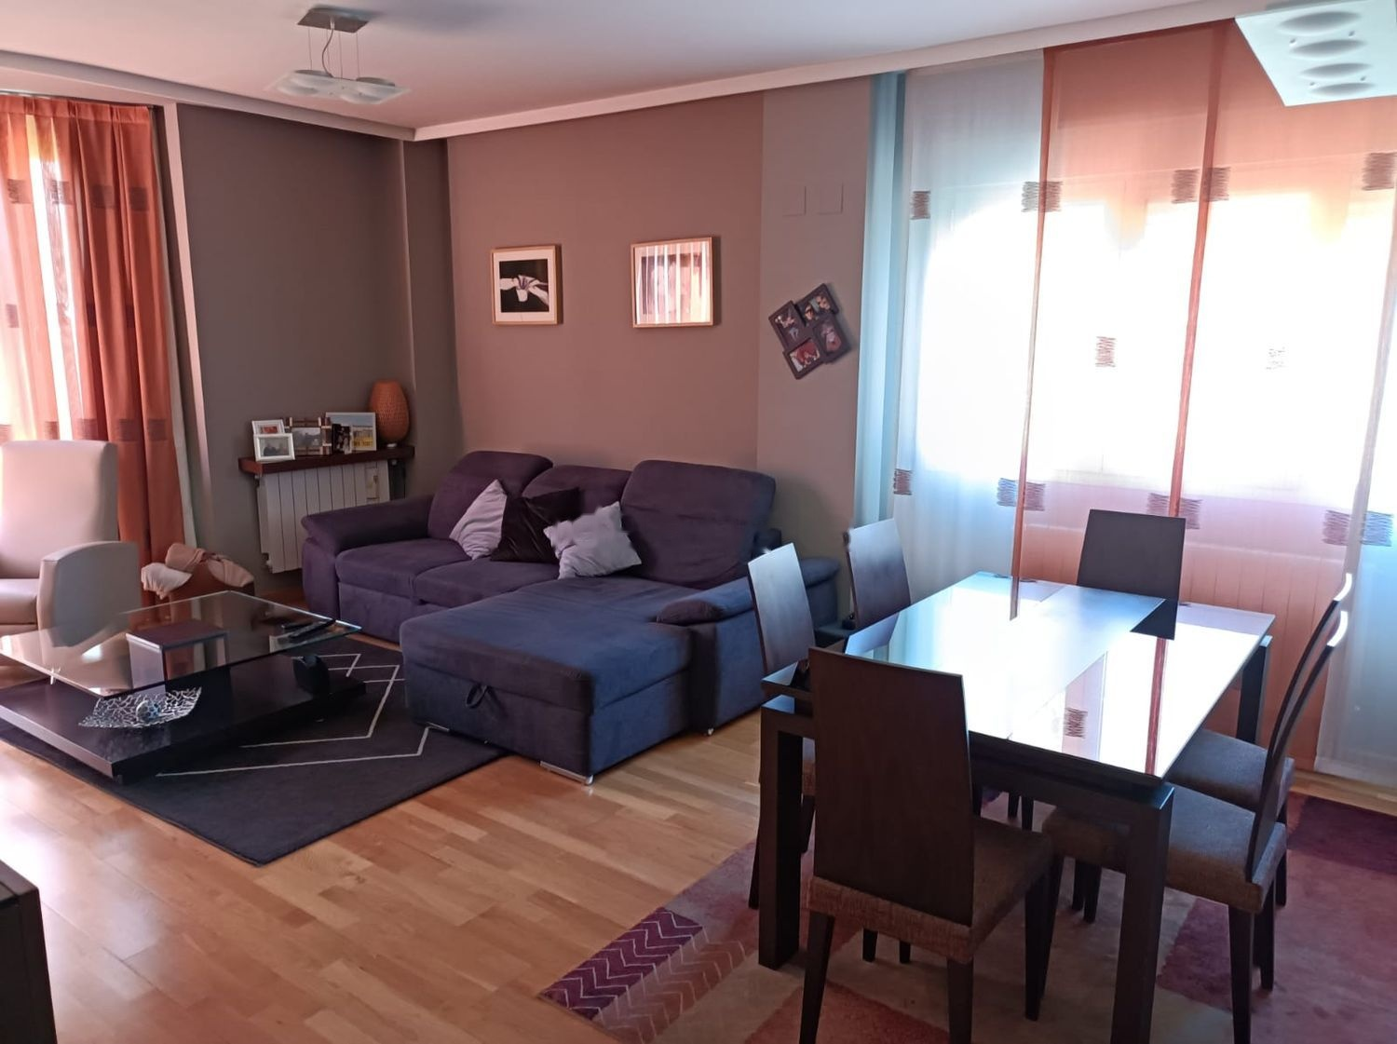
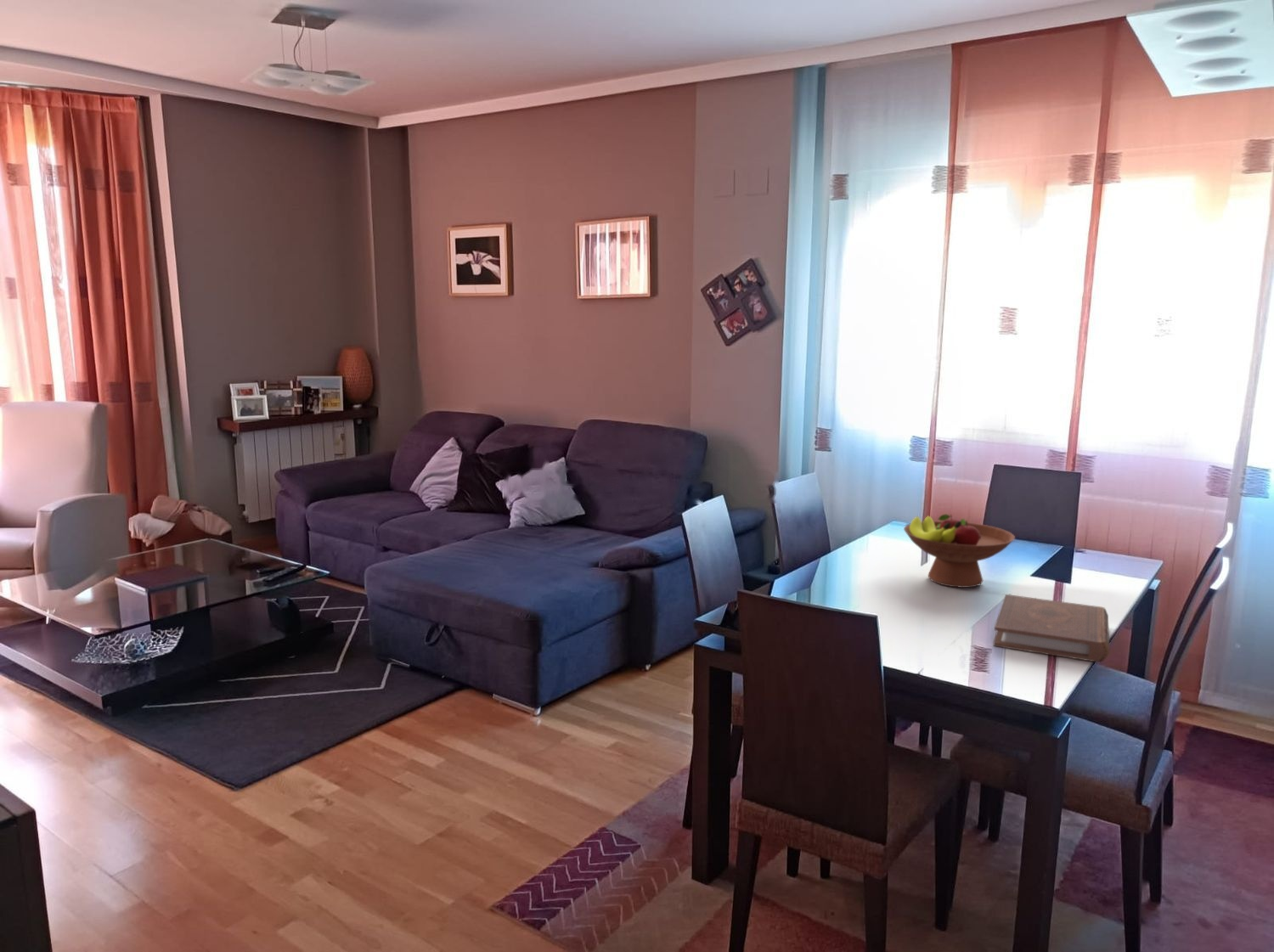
+ fruit bowl [903,513,1016,589]
+ book [992,594,1110,663]
